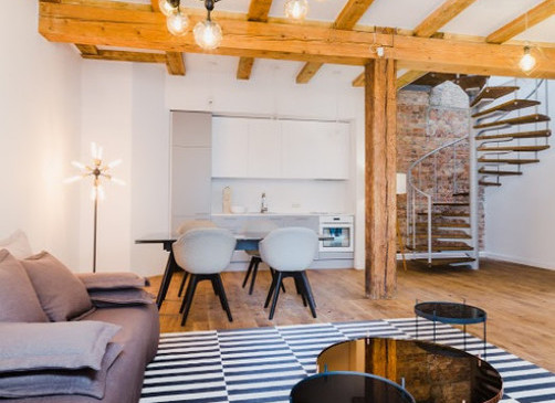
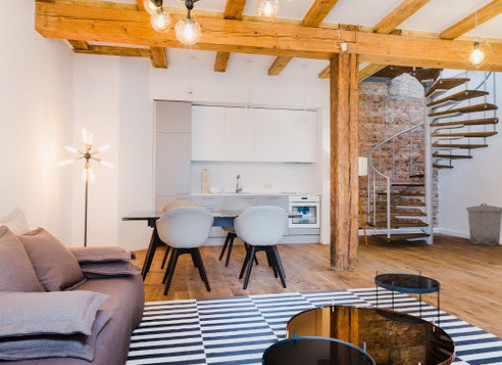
+ trash can [465,203,502,246]
